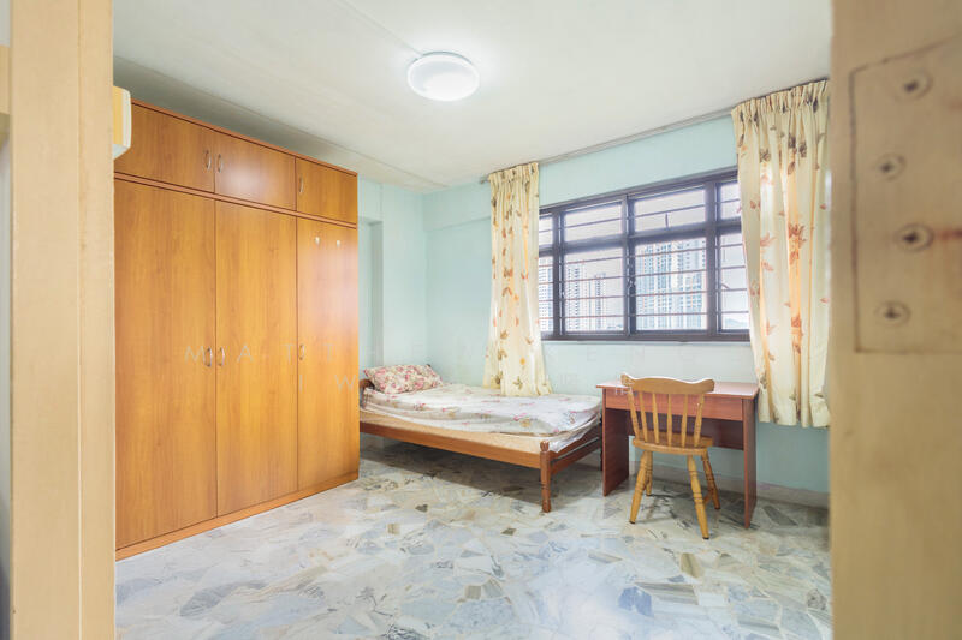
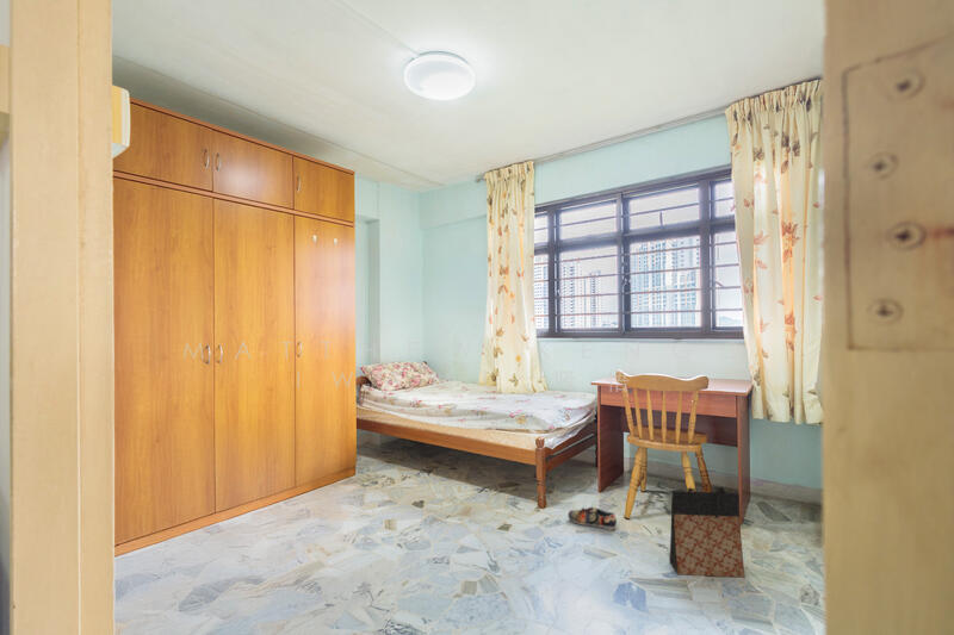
+ bag [668,486,747,579]
+ shoe [566,506,618,531]
